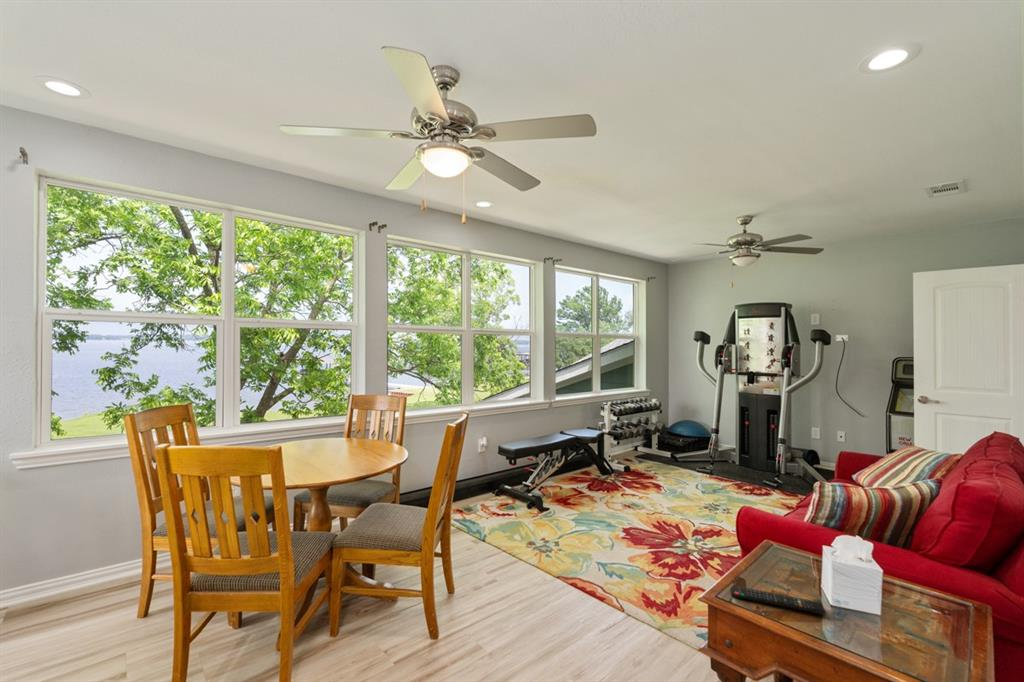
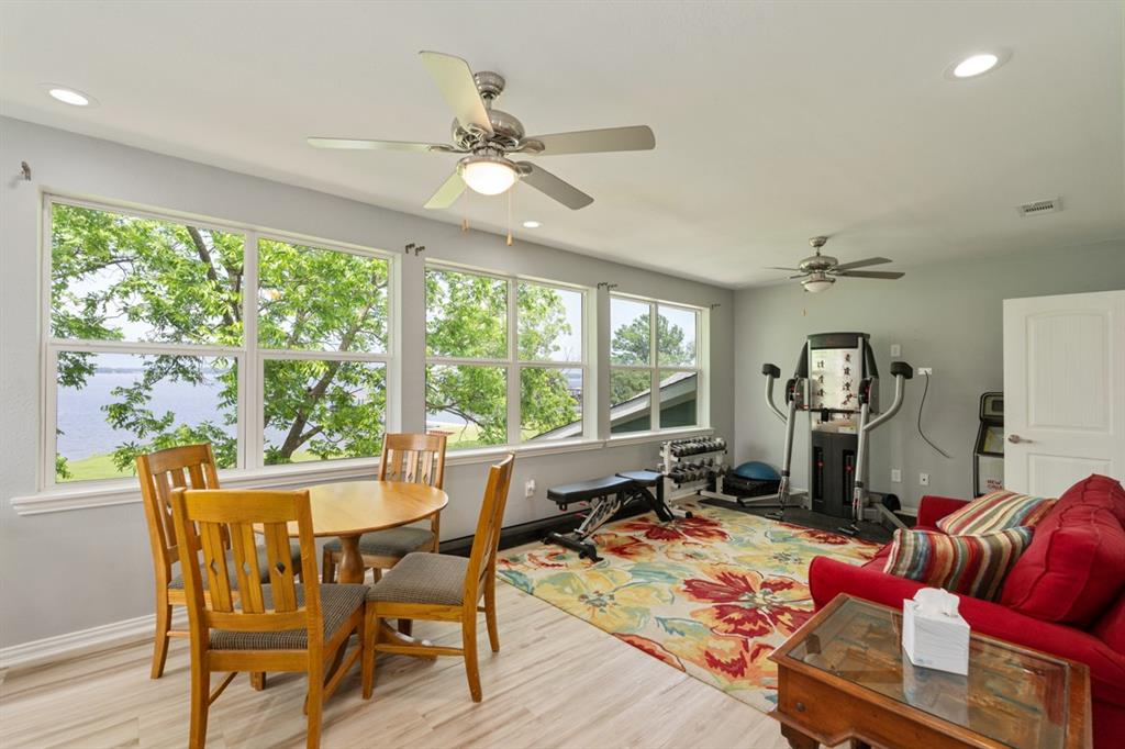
- remote control [729,584,827,616]
